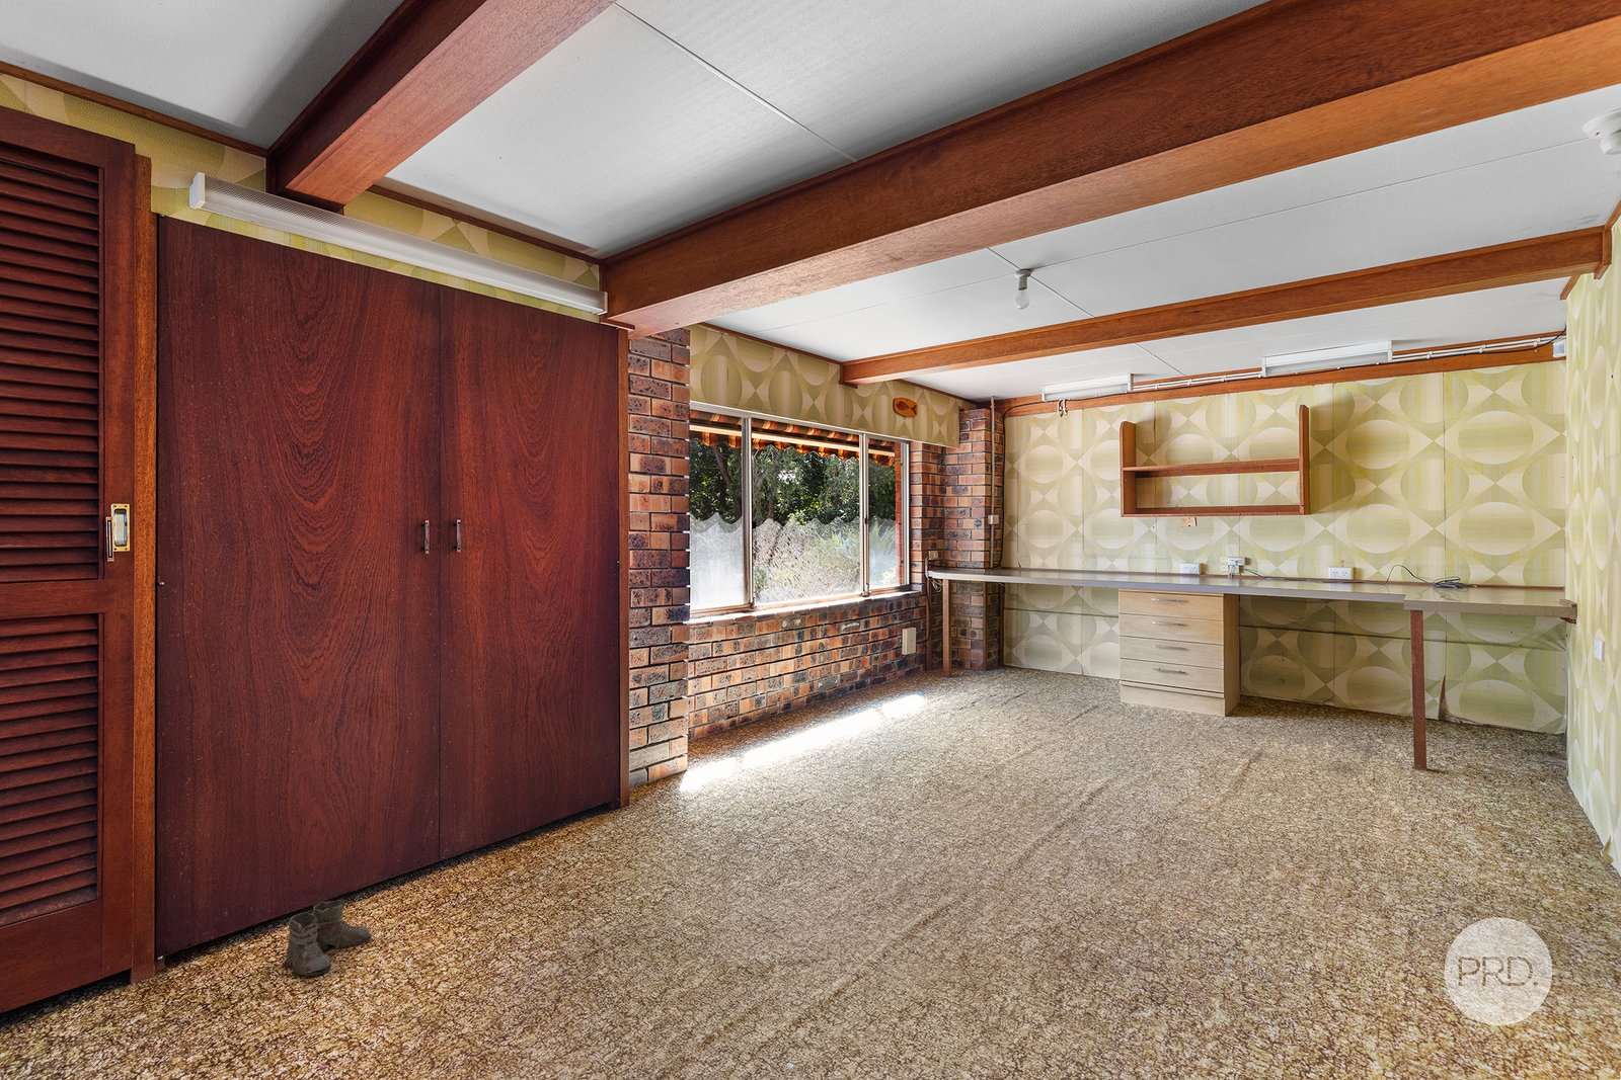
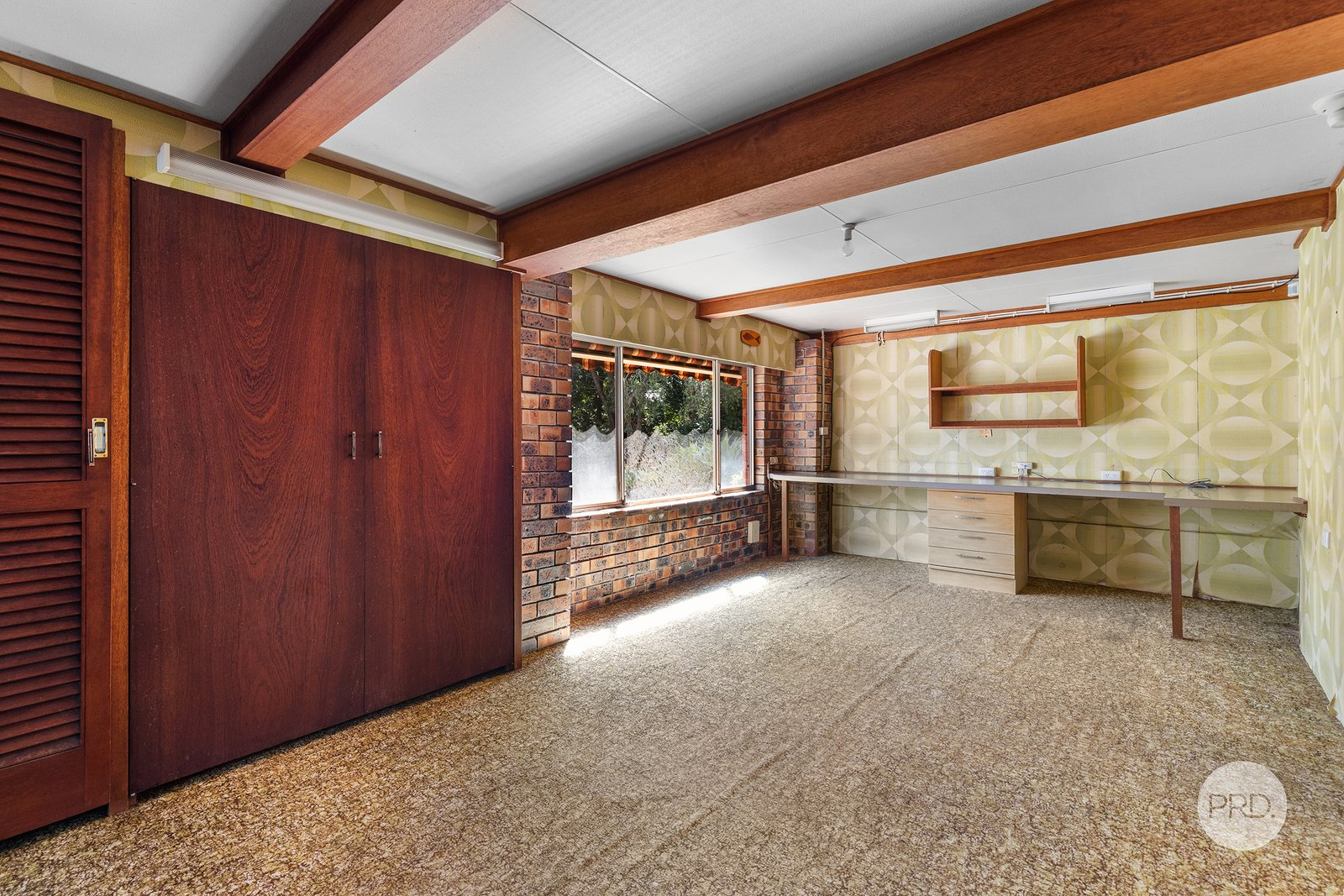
- boots [275,899,371,979]
